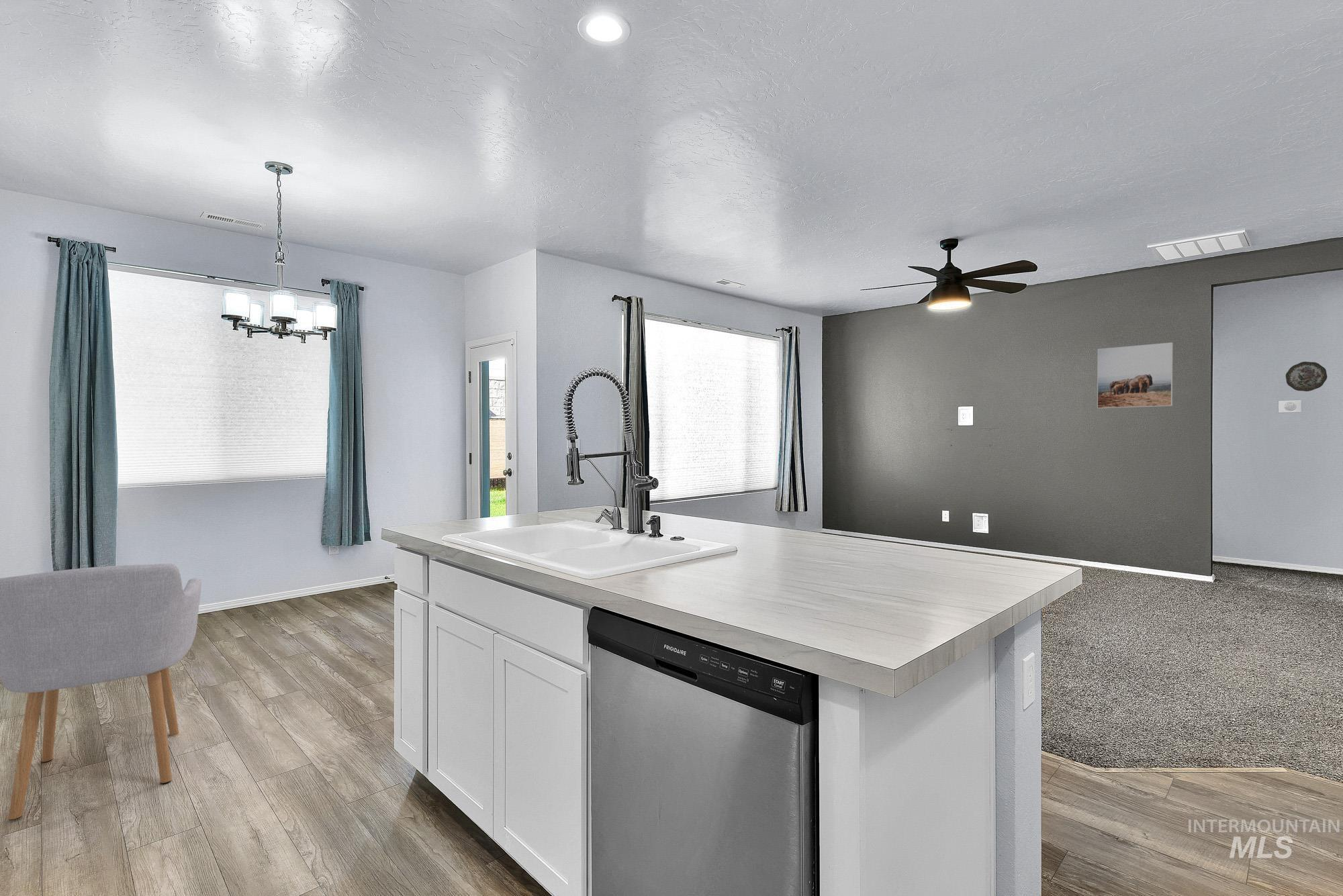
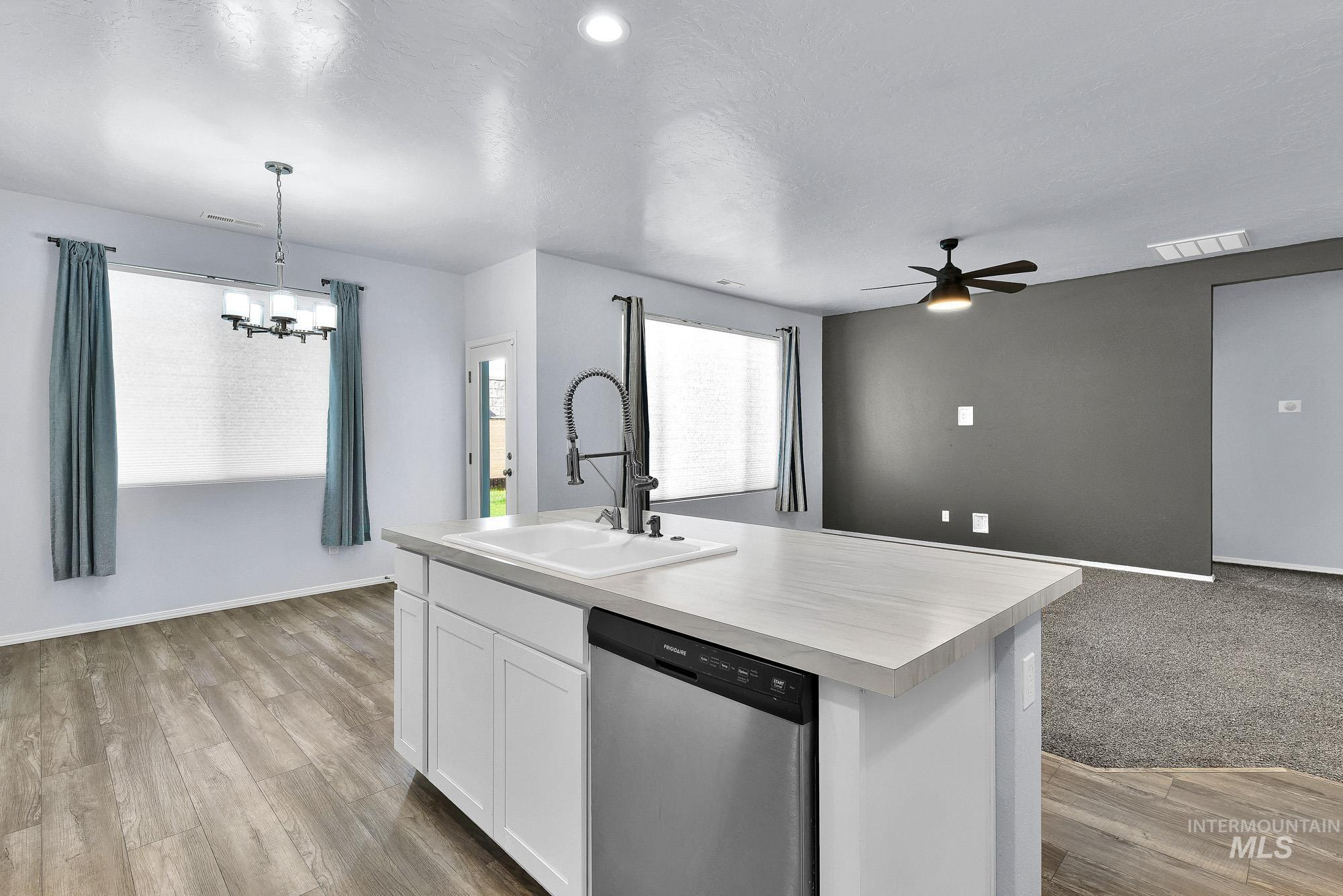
- chair [0,563,202,821]
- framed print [1097,342,1174,409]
- decorative plate [1285,361,1328,392]
